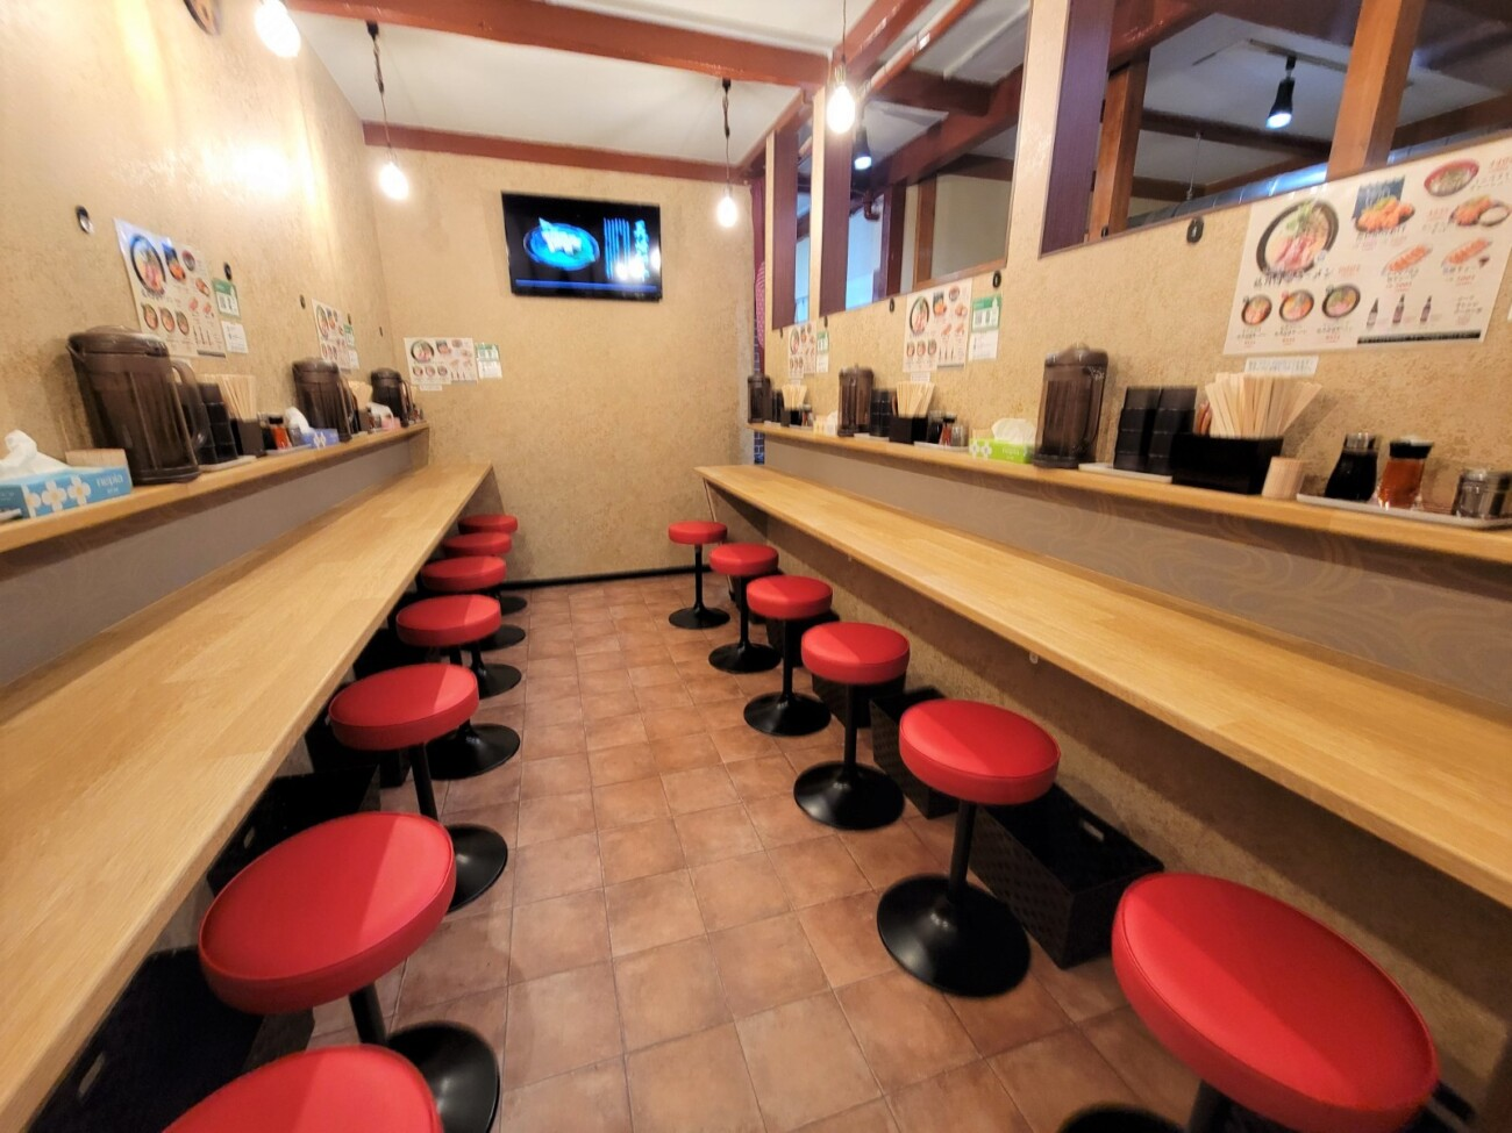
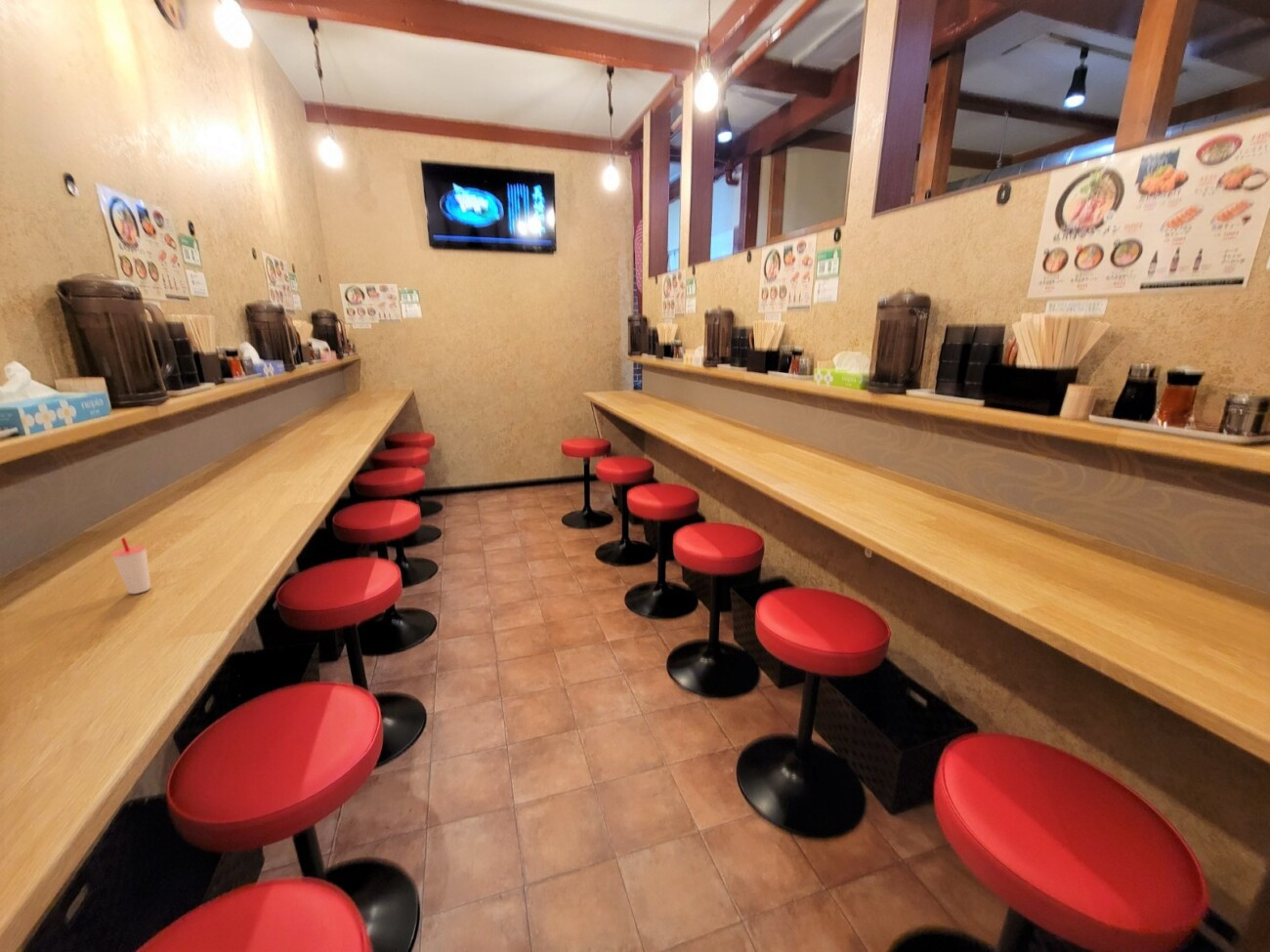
+ cup [109,536,151,595]
